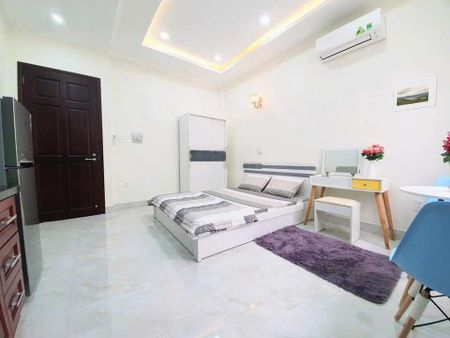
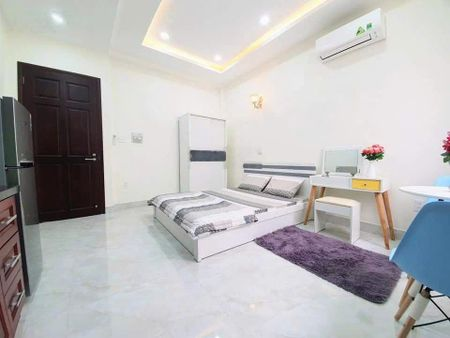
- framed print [389,75,439,113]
